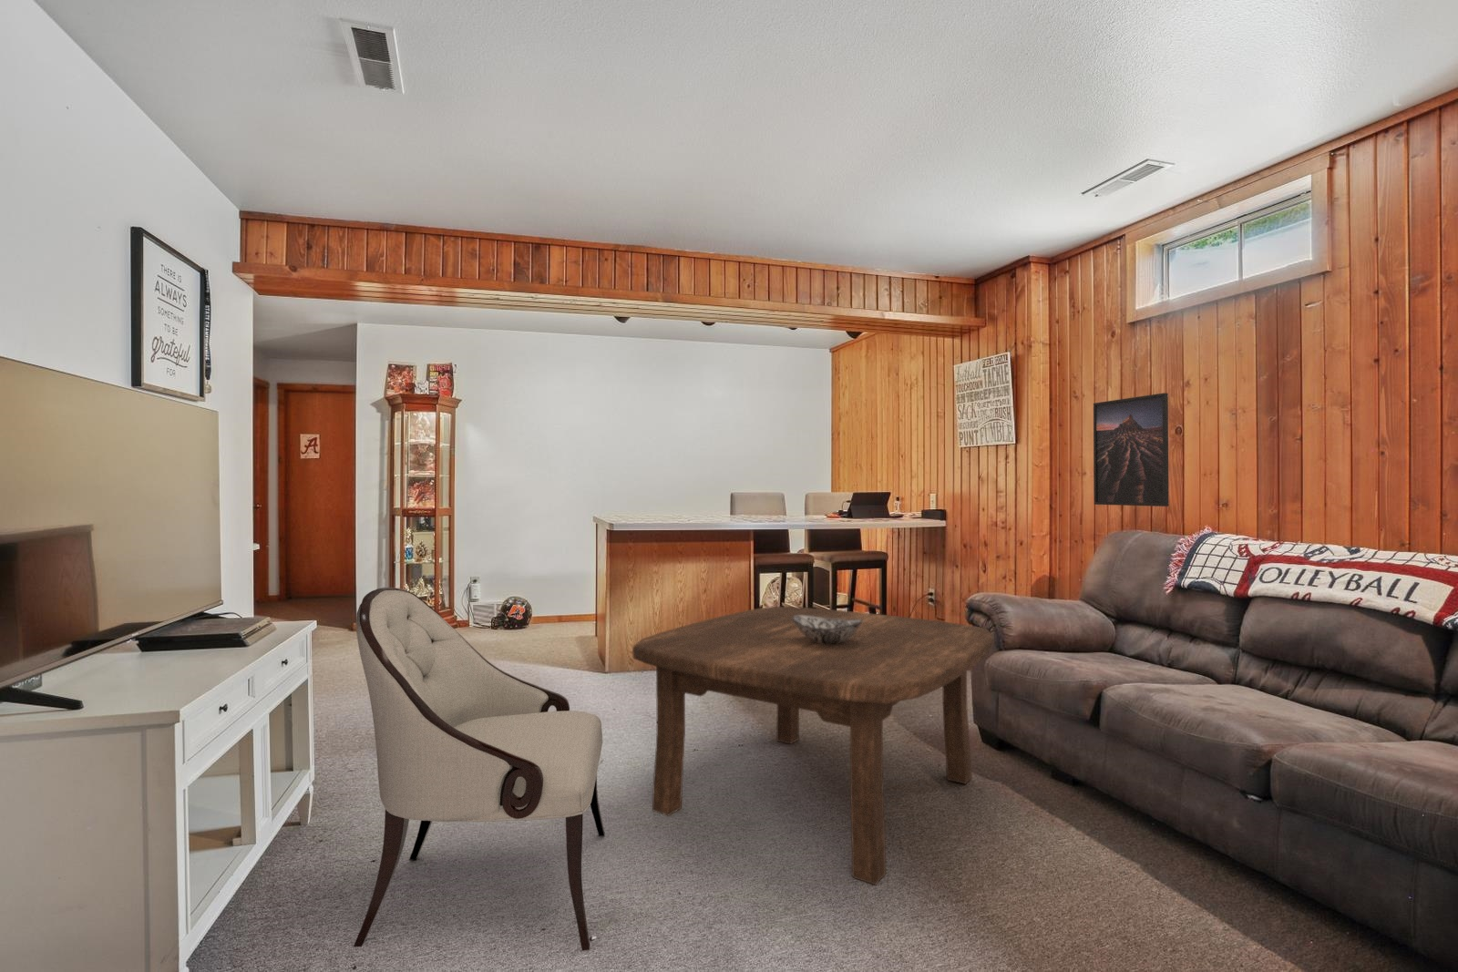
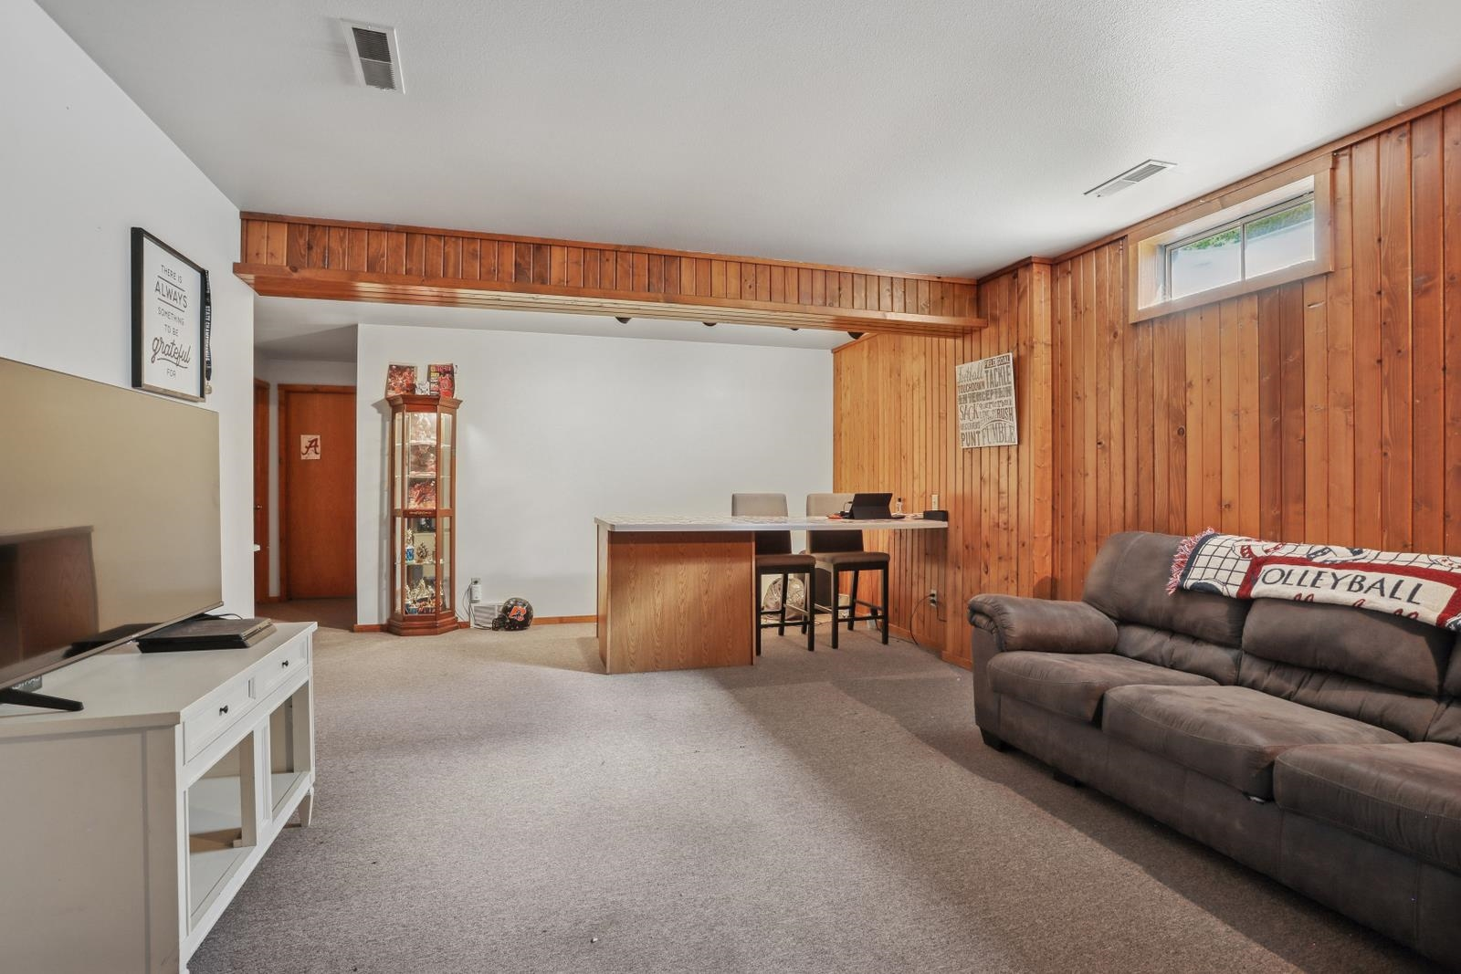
- coffee table [631,605,995,885]
- decorative bowl [793,615,862,644]
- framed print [1092,392,1171,508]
- armchair [353,587,605,951]
